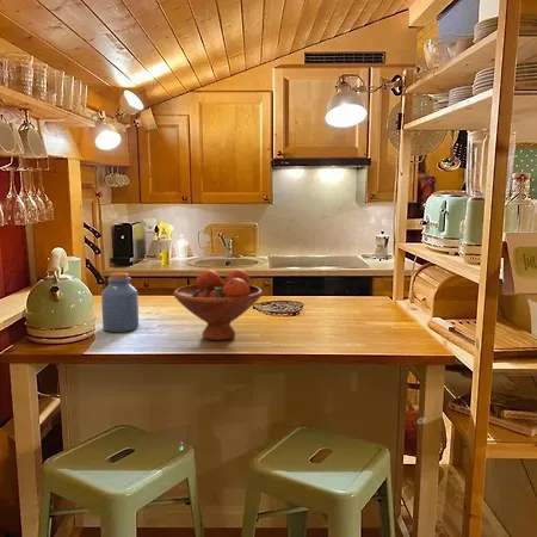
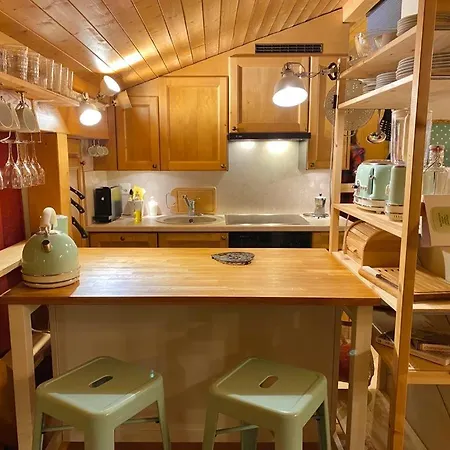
- jar [100,271,140,333]
- fruit bowl [172,268,264,341]
